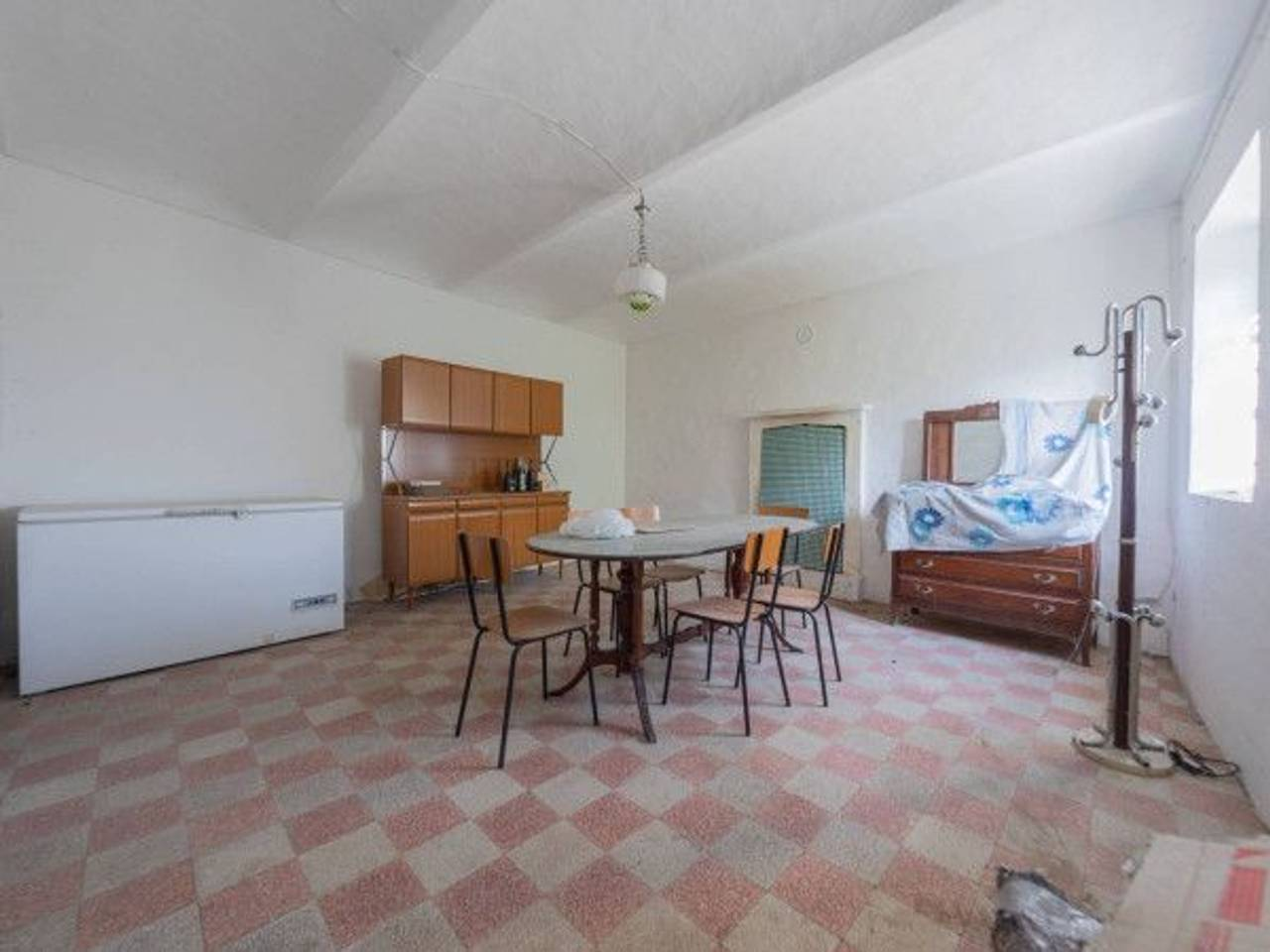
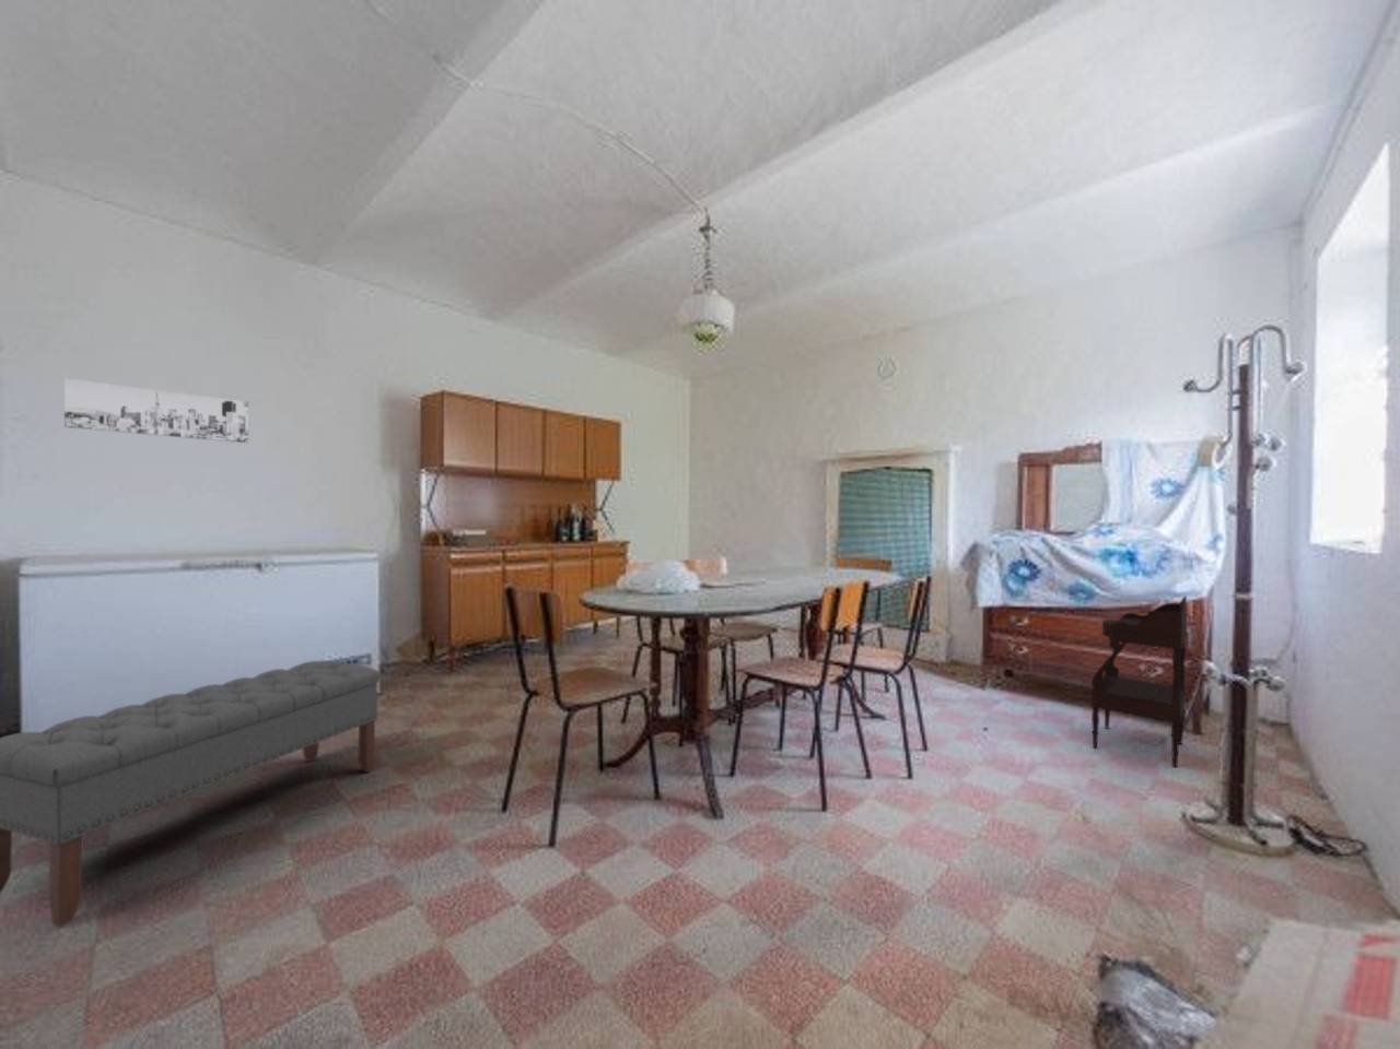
+ bench [0,660,381,928]
+ wall art [64,377,249,444]
+ side table [1089,594,1188,768]
